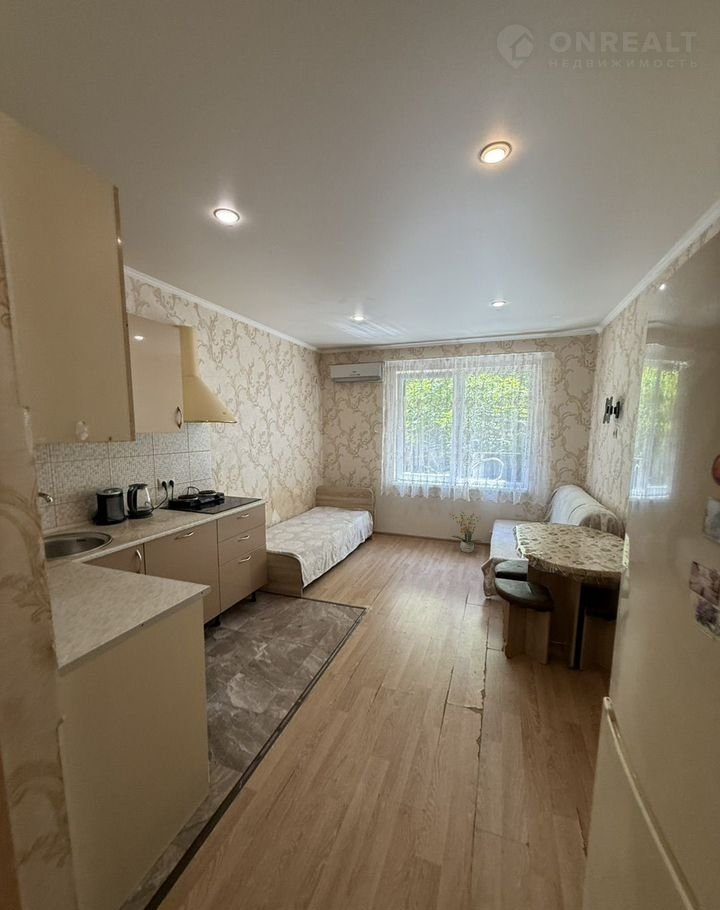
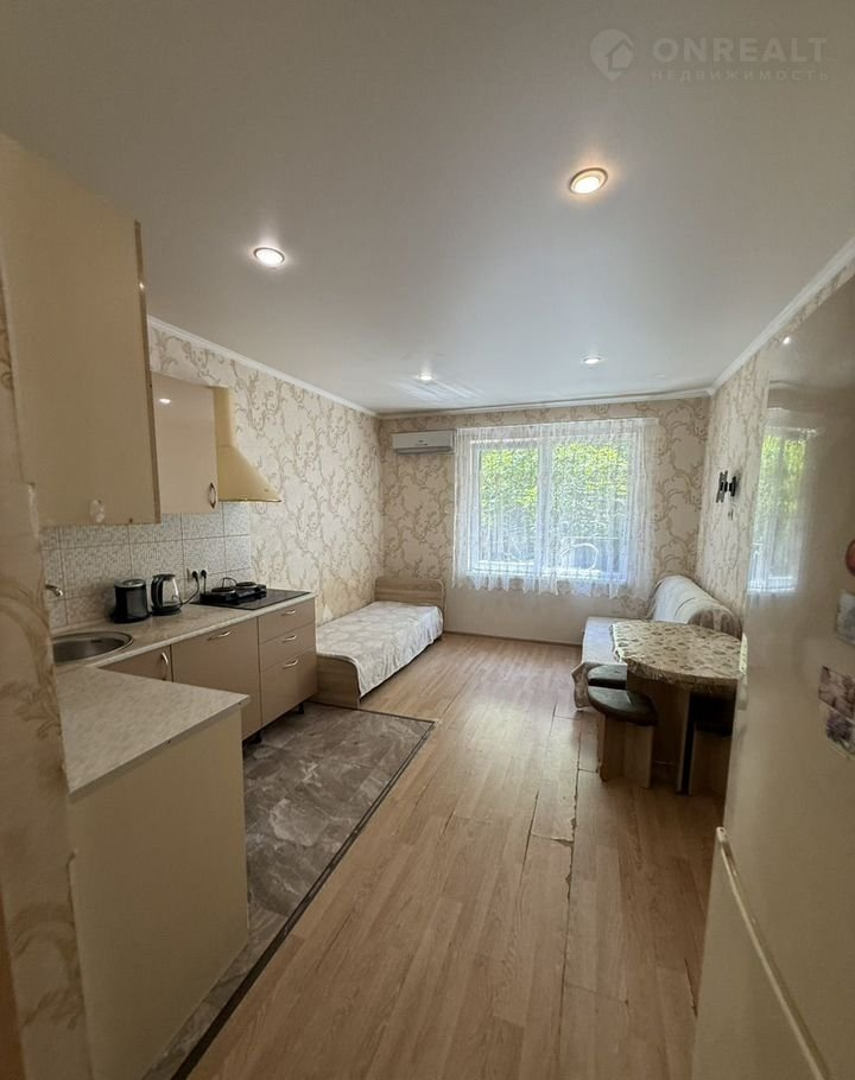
- potted plant [449,511,484,553]
